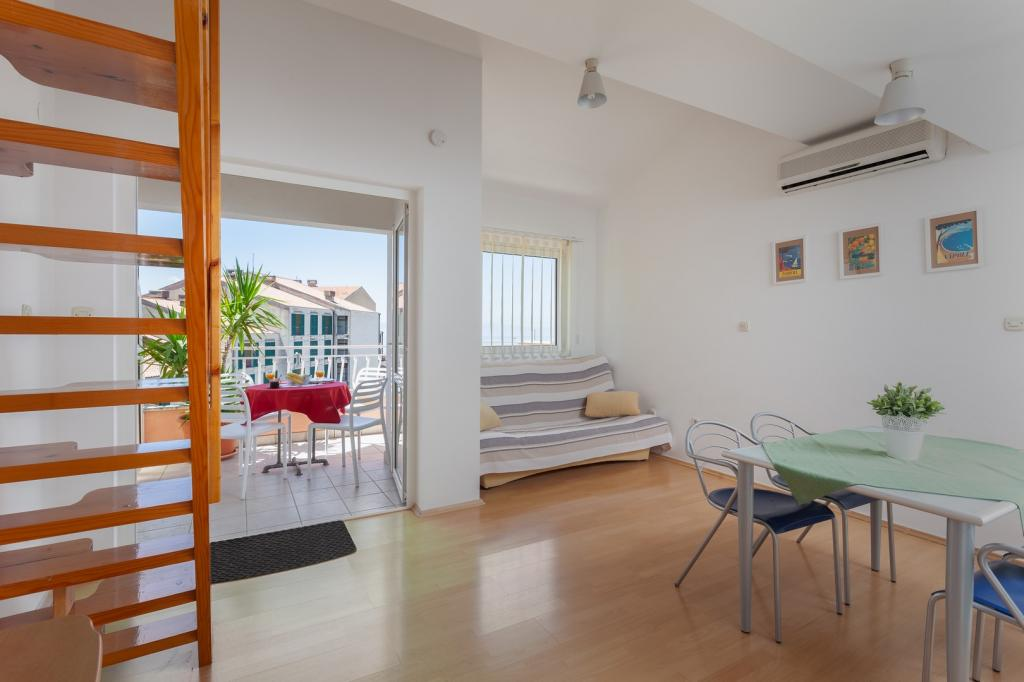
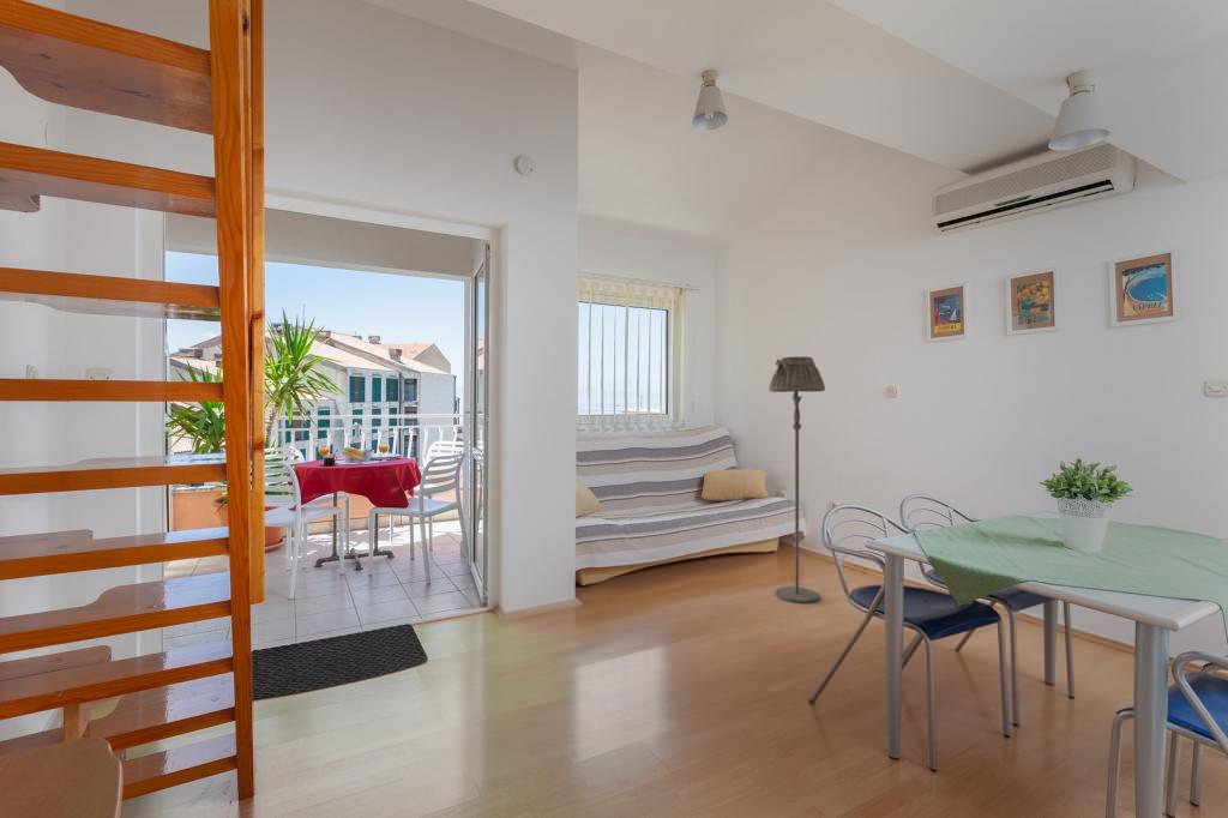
+ floor lamp [769,355,826,605]
